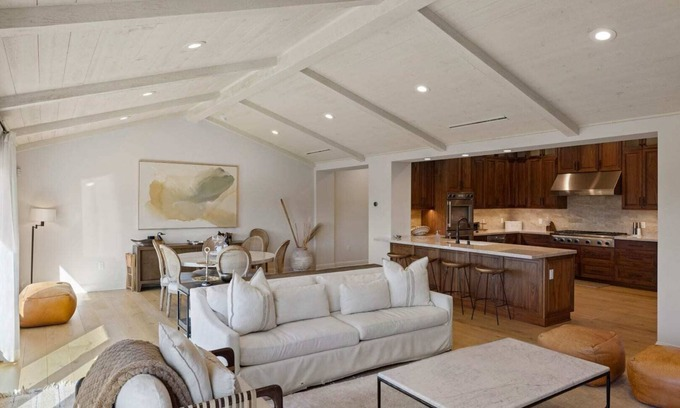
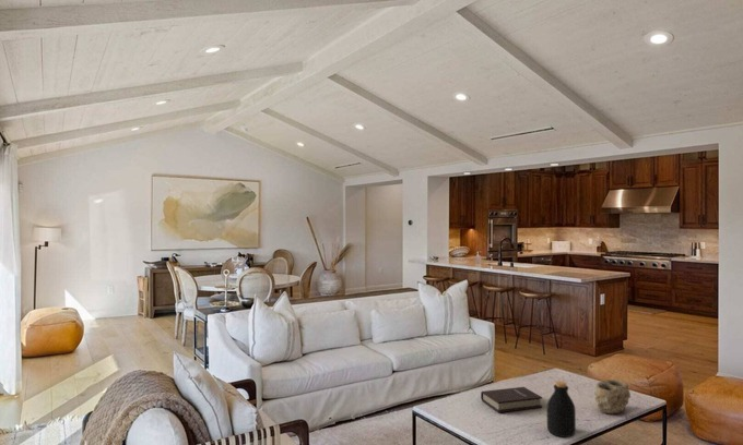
+ book [480,386,543,413]
+ bowl [593,378,632,414]
+ bottle [546,381,577,438]
